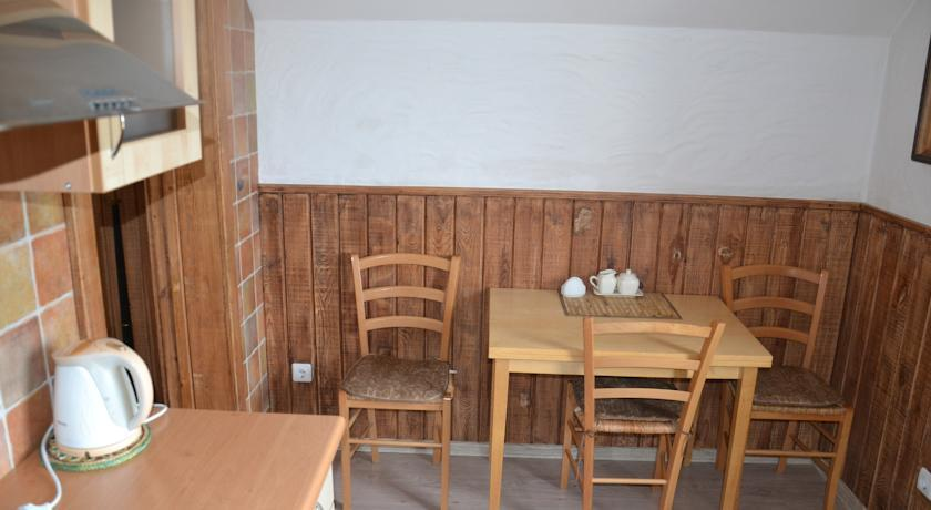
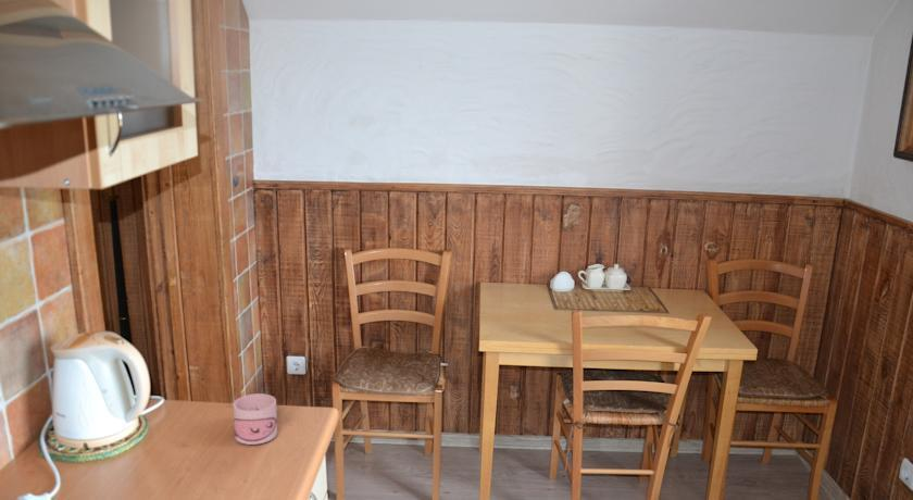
+ mug [233,392,278,446]
